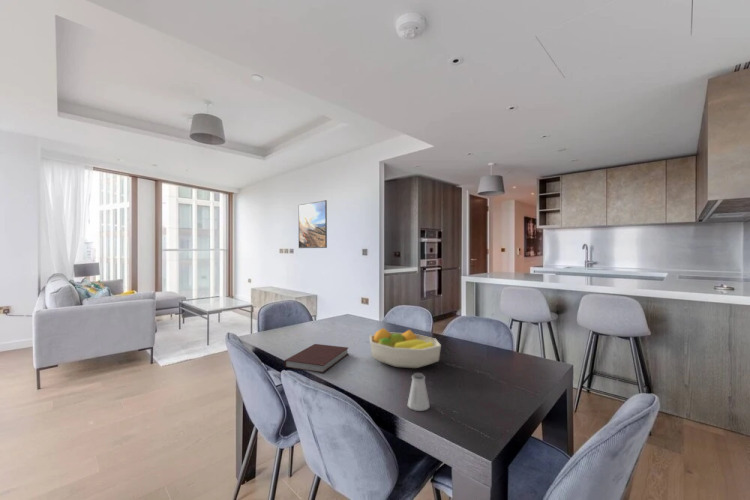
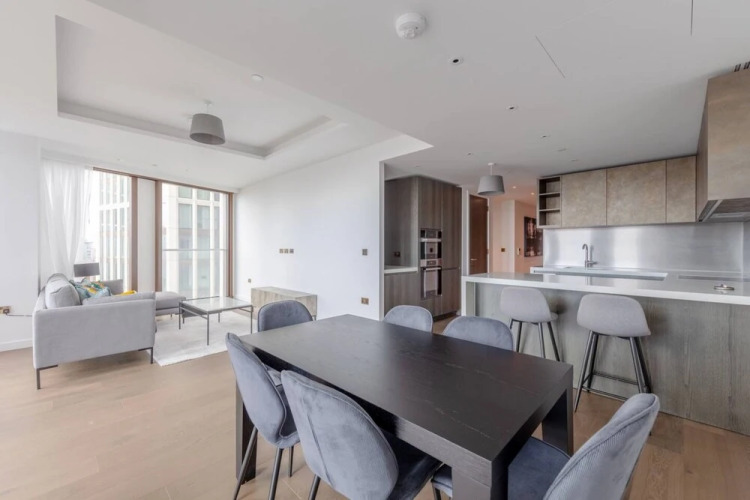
- fruit bowl [369,327,442,369]
- notebook [283,343,349,374]
- saltshaker [407,372,430,412]
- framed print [298,199,328,249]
